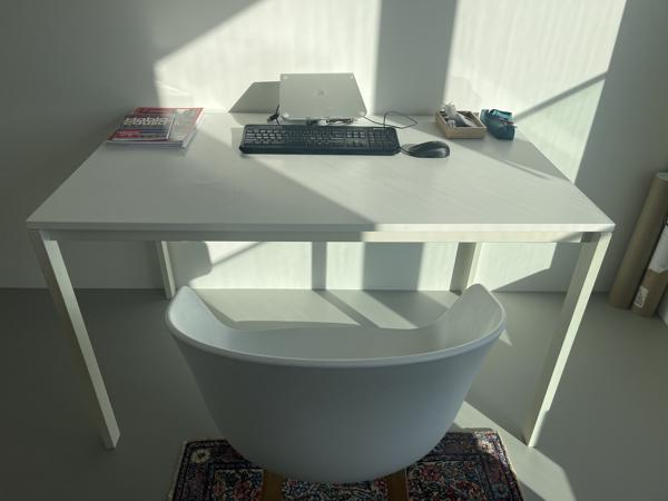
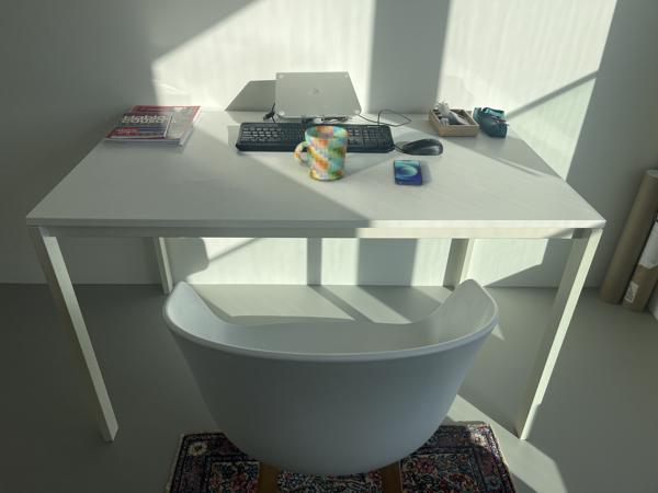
+ smartphone [393,159,424,186]
+ mug [294,125,350,181]
